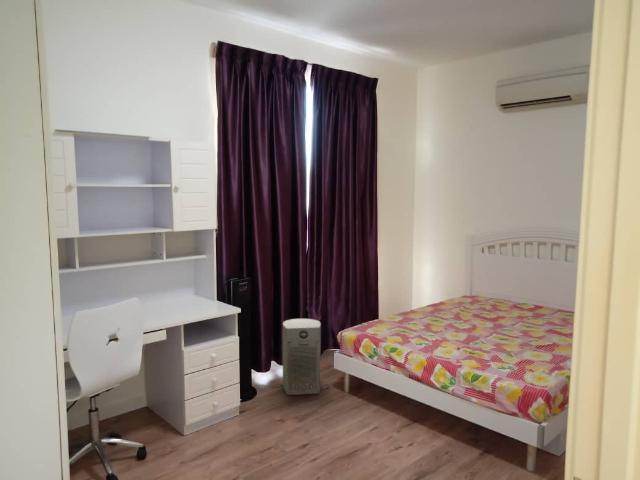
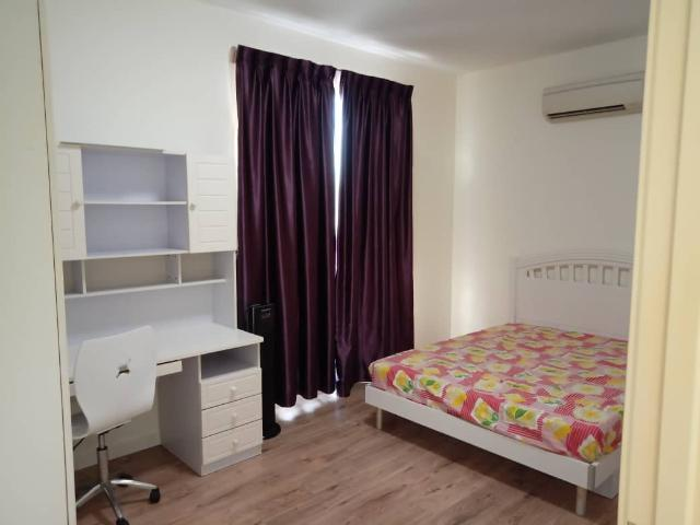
- fan [282,318,322,396]
